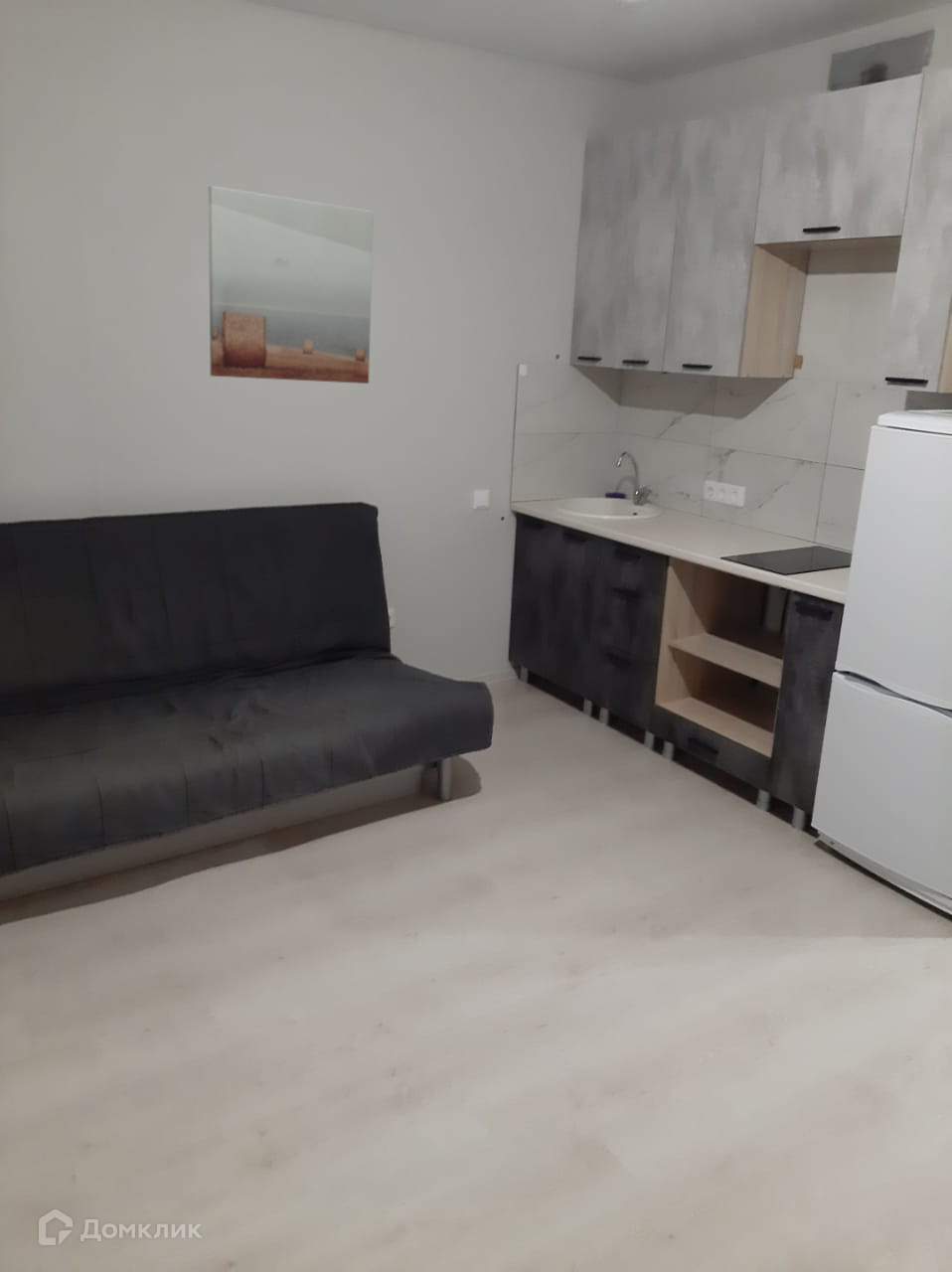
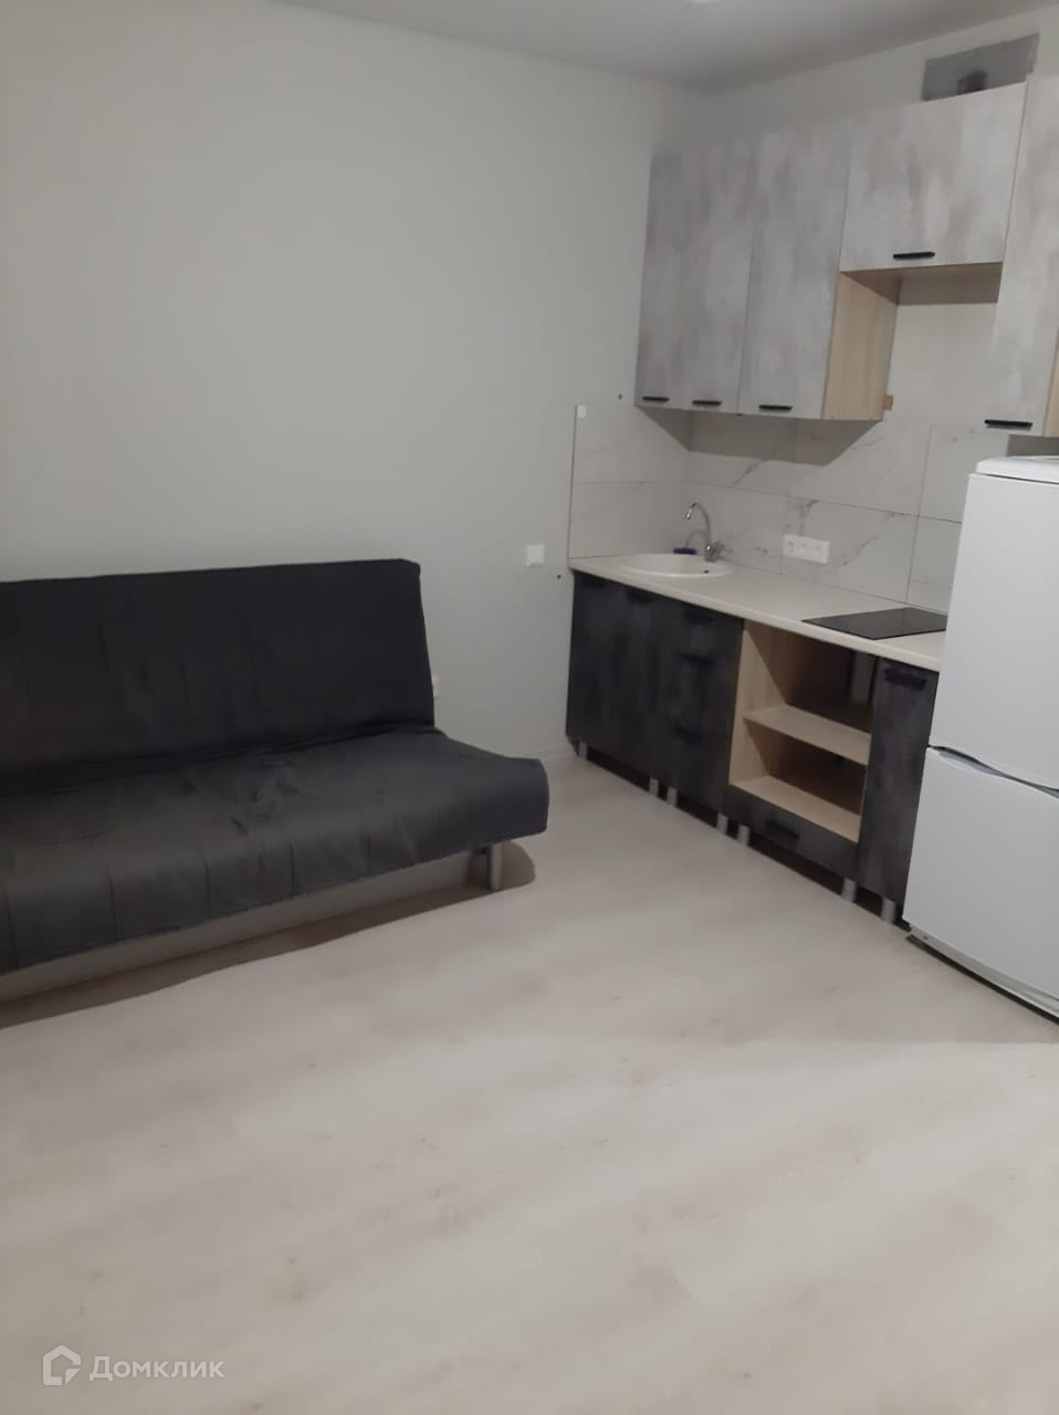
- wall art [208,185,375,385]
